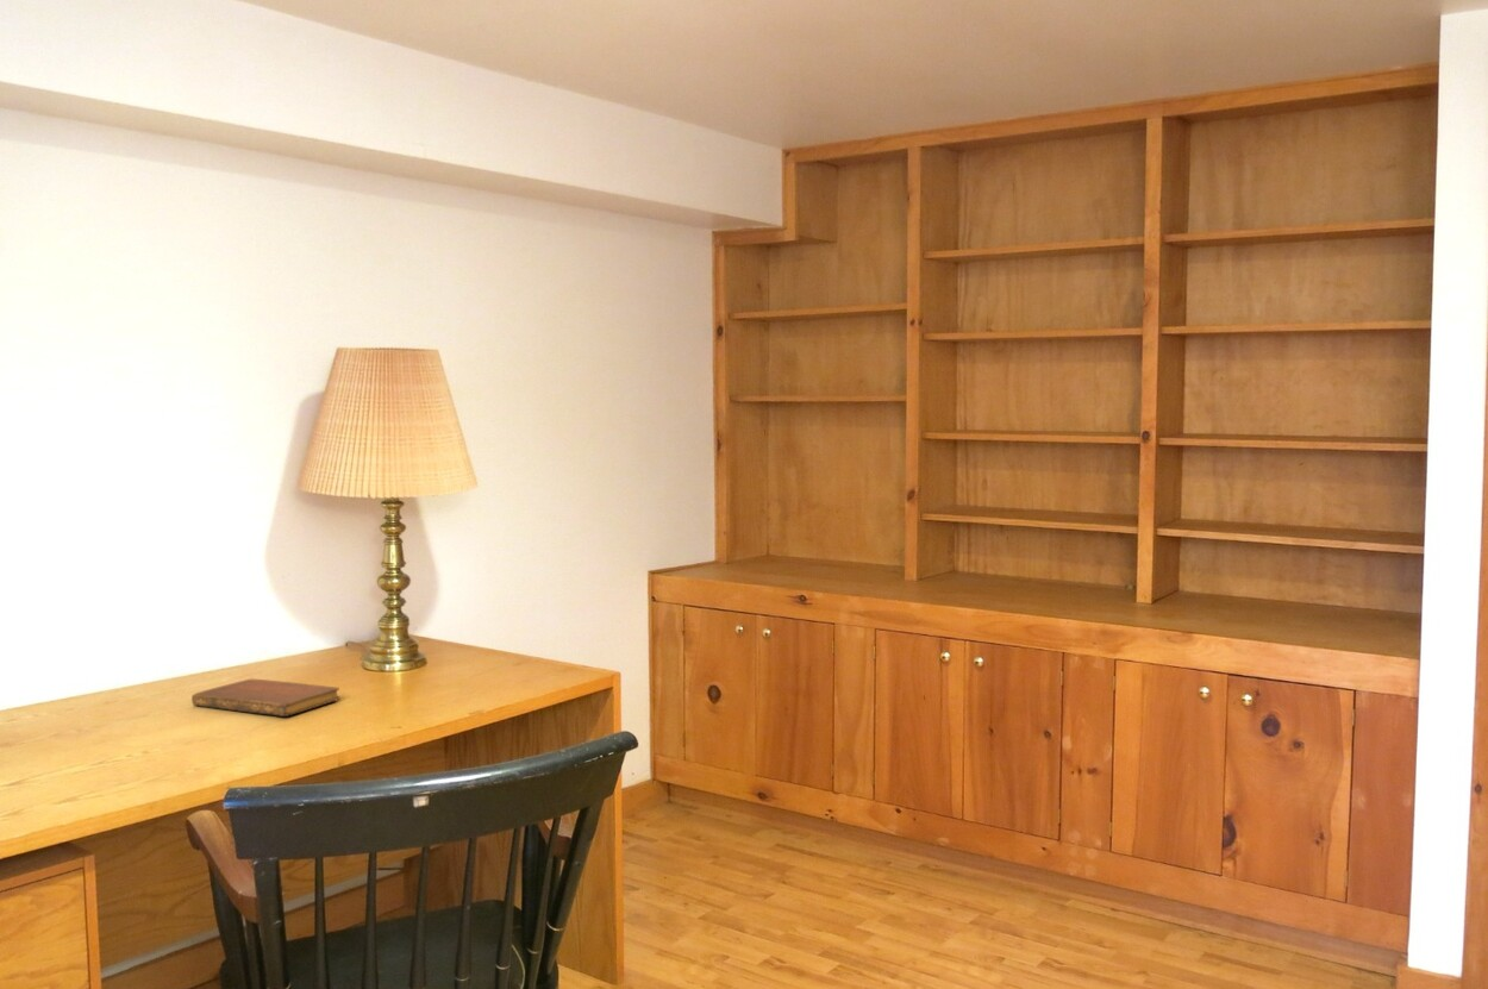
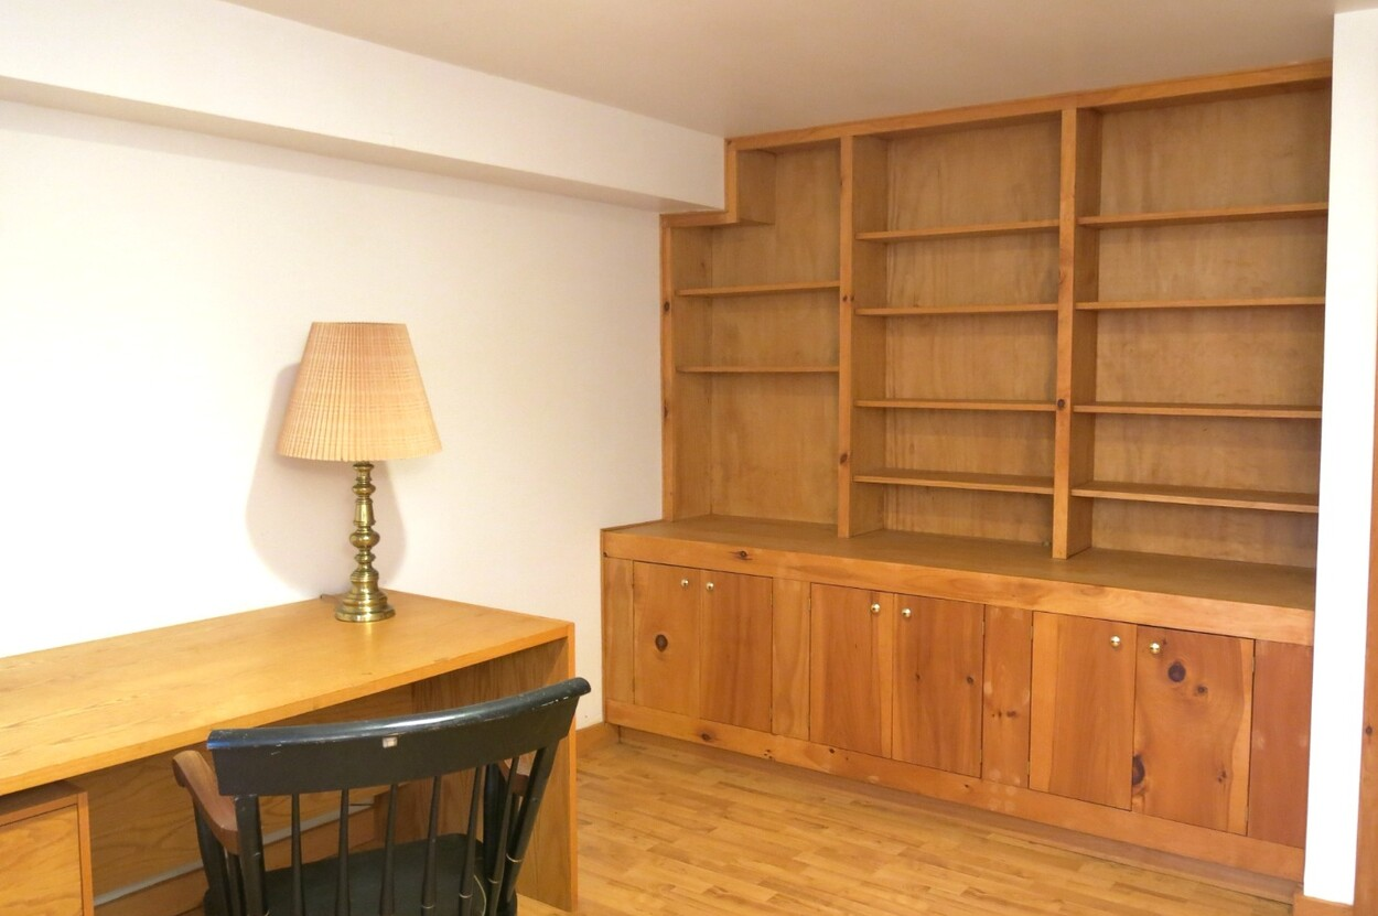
- notebook [190,678,340,718]
